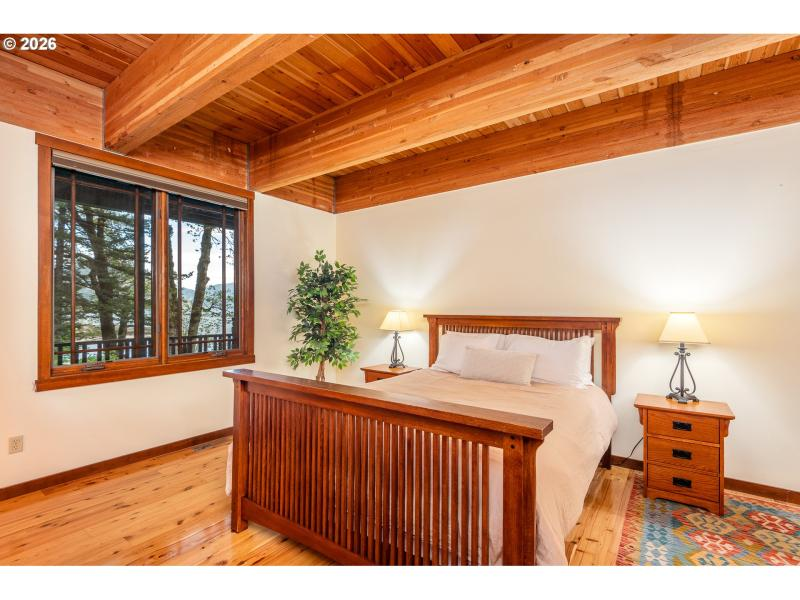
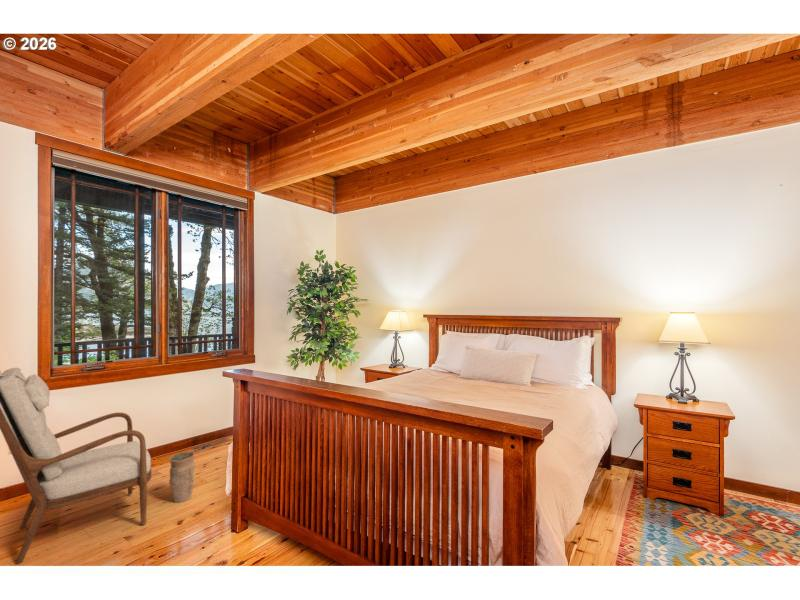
+ armchair [0,367,152,566]
+ vase [168,451,196,503]
